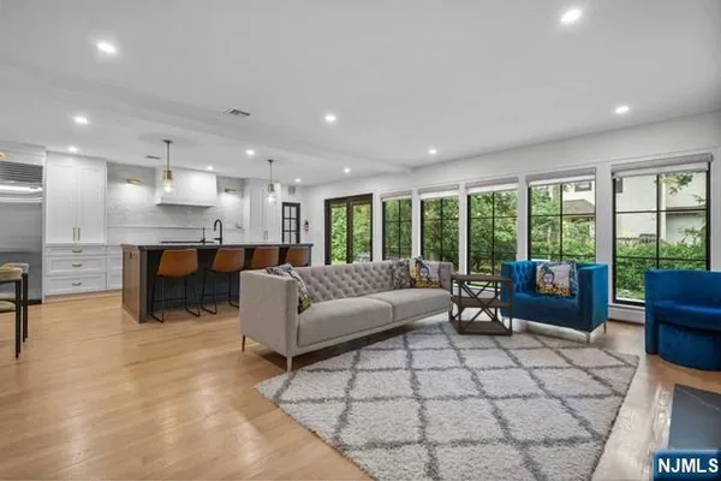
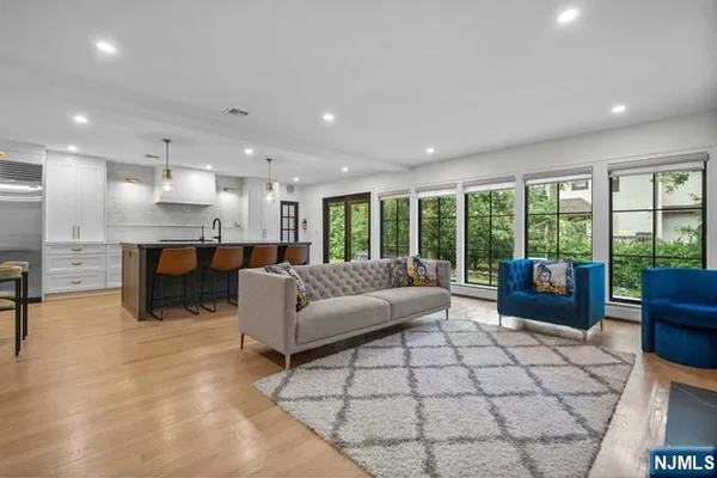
- side table [448,273,514,337]
